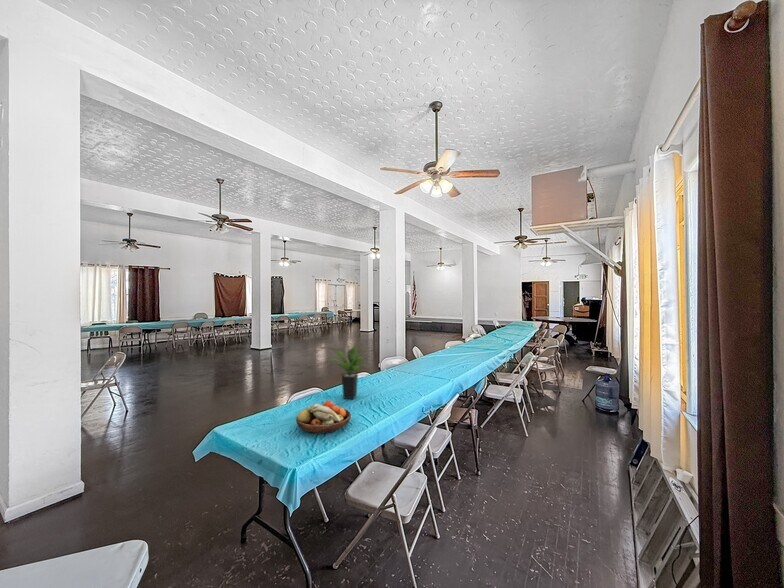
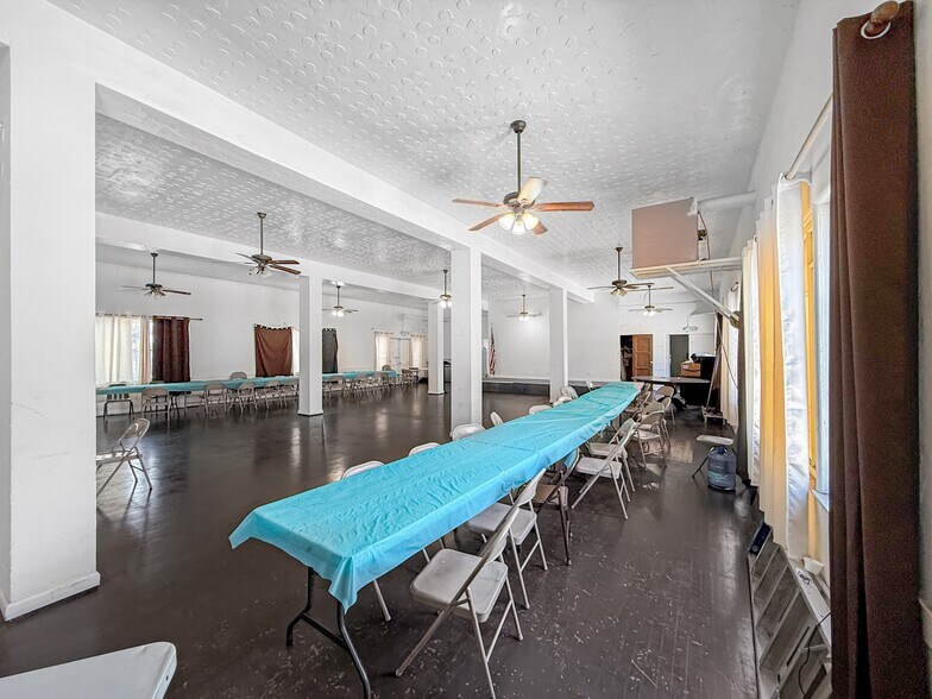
- potted plant [324,345,372,400]
- fruit bowl [295,400,352,434]
